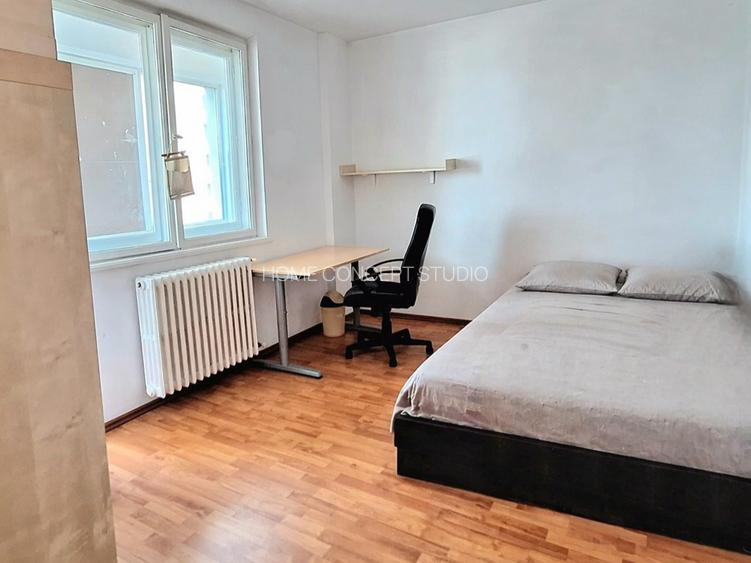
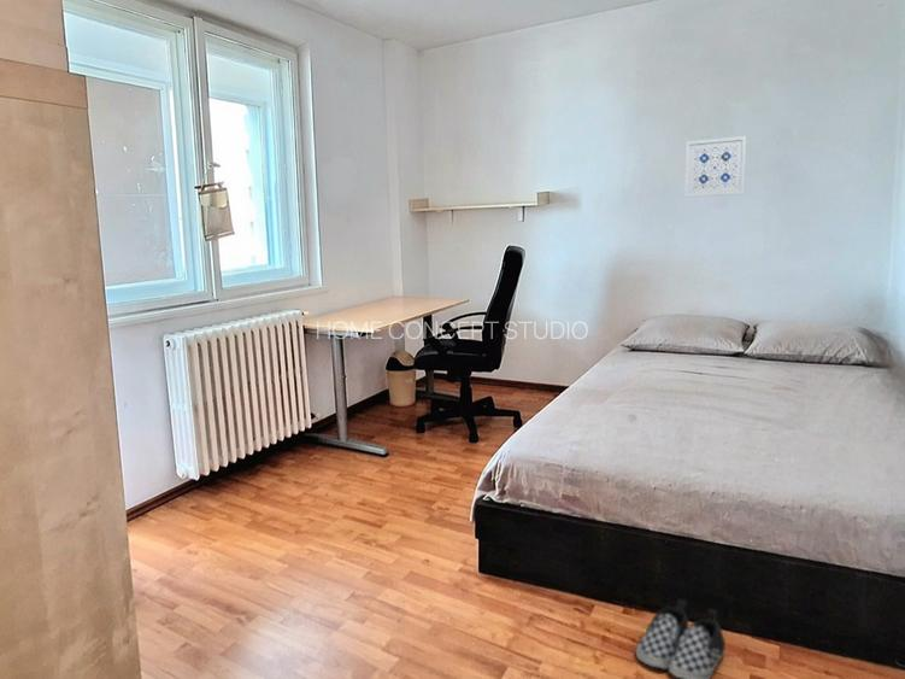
+ wall art [683,135,747,199]
+ shoe [635,598,727,679]
